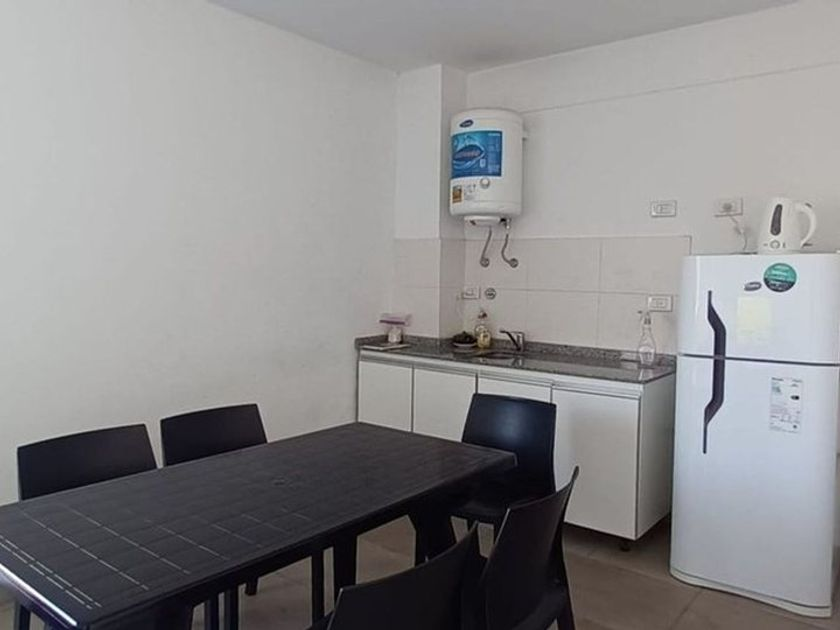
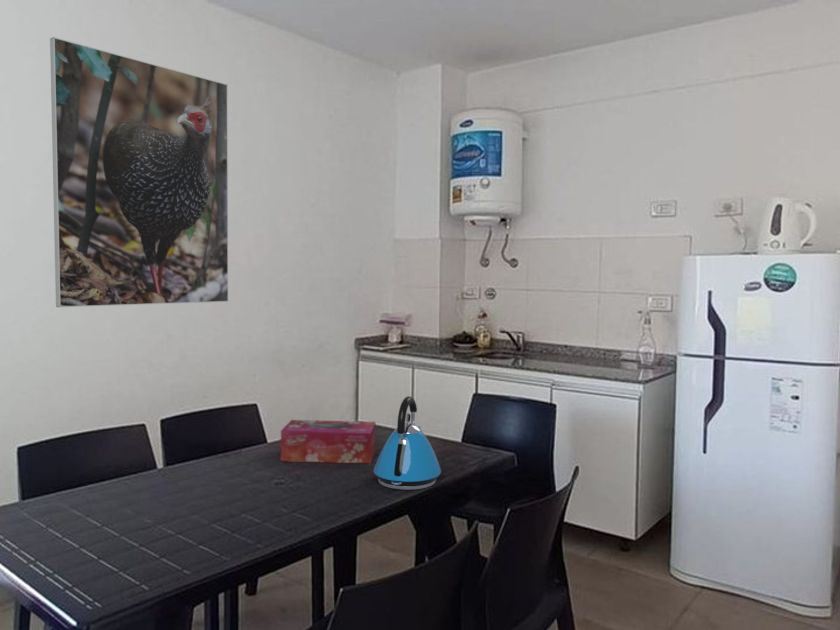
+ kettle [373,395,442,491]
+ tissue box [280,419,377,464]
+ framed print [49,36,229,308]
